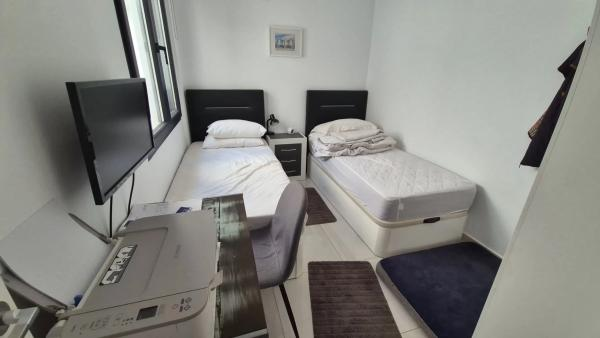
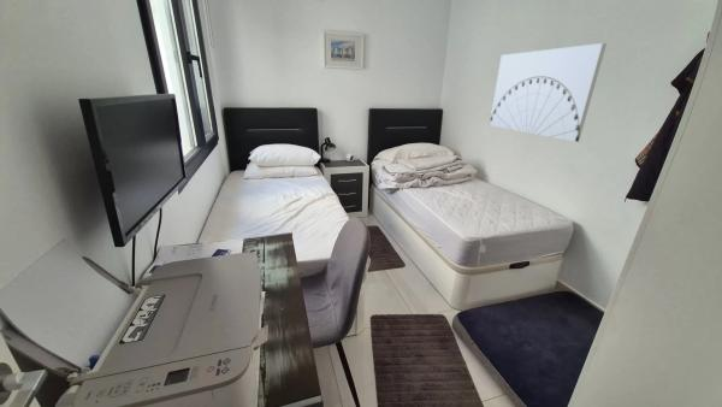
+ wall art [489,42,608,143]
